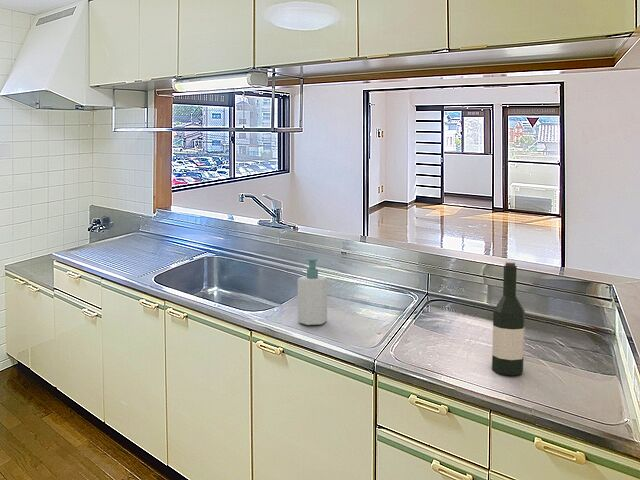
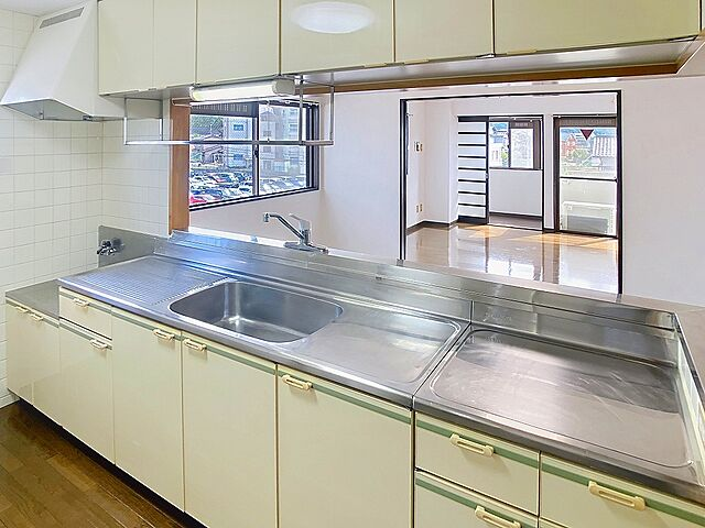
- soap bottle [297,257,328,326]
- wine bottle [491,261,526,376]
